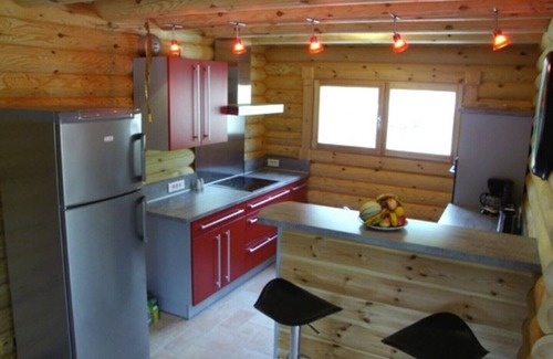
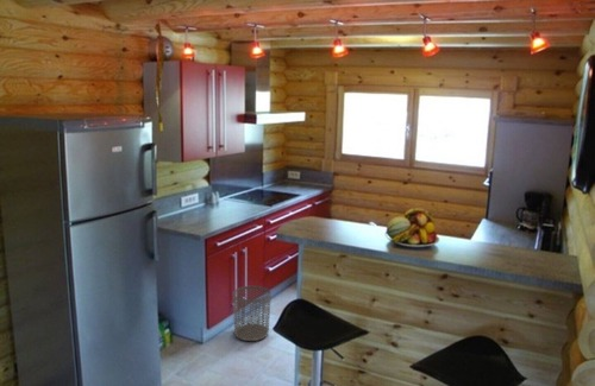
+ waste bin [232,285,273,342]
